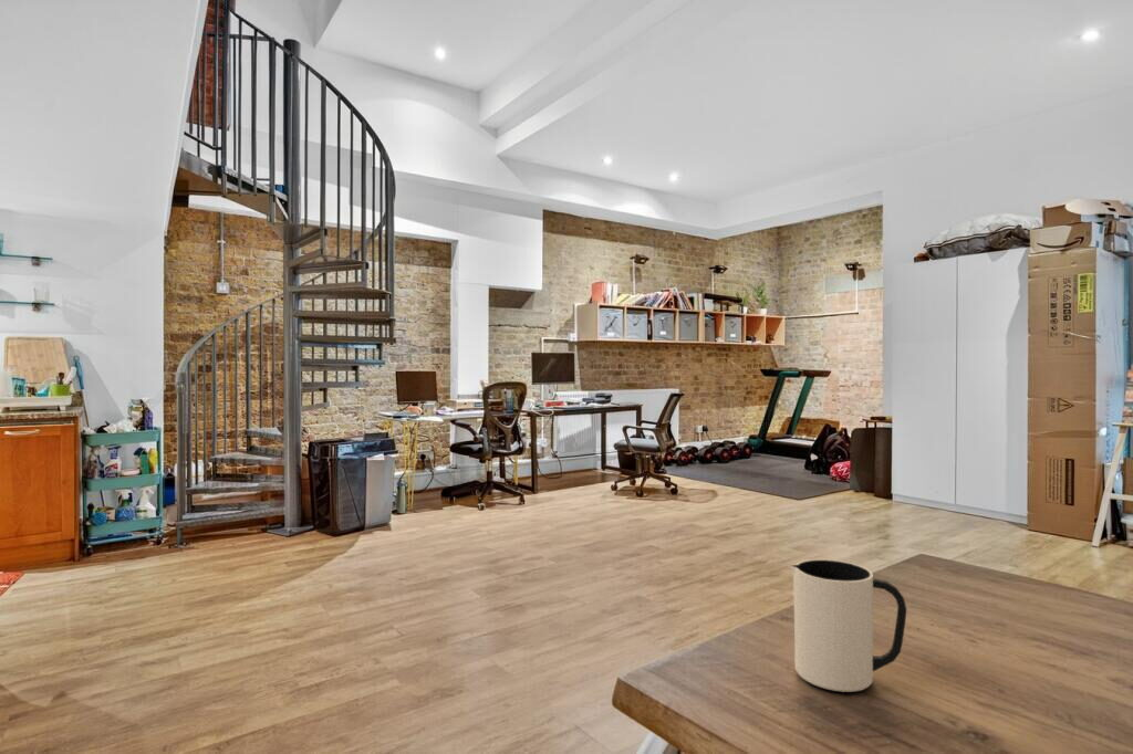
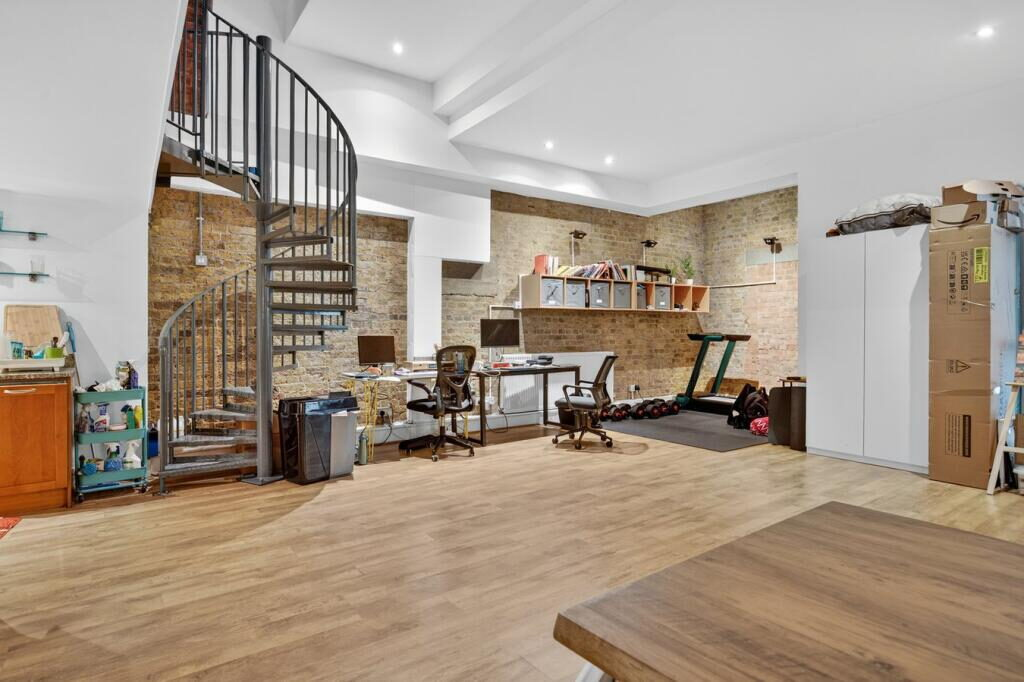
- pitcher [789,558,907,693]
